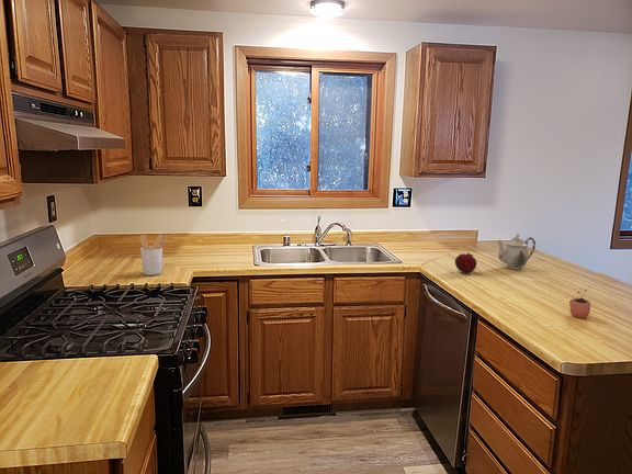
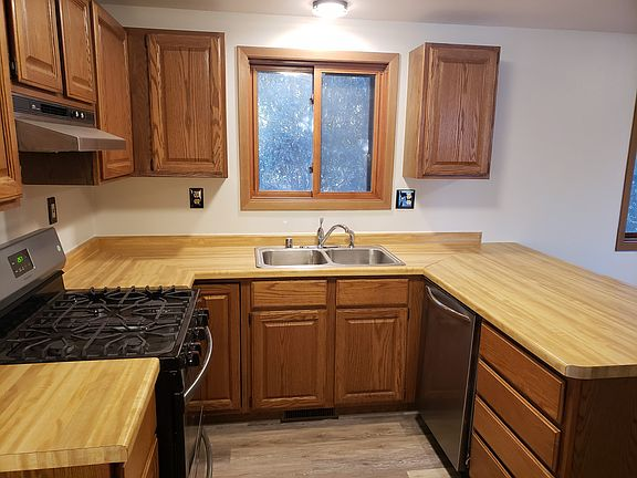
- teapot [496,233,537,270]
- utensil holder [138,234,169,276]
- fruit [454,251,477,274]
- cocoa [568,285,591,319]
